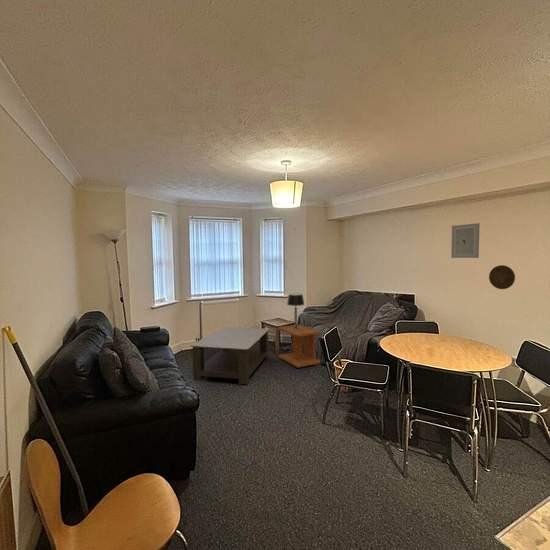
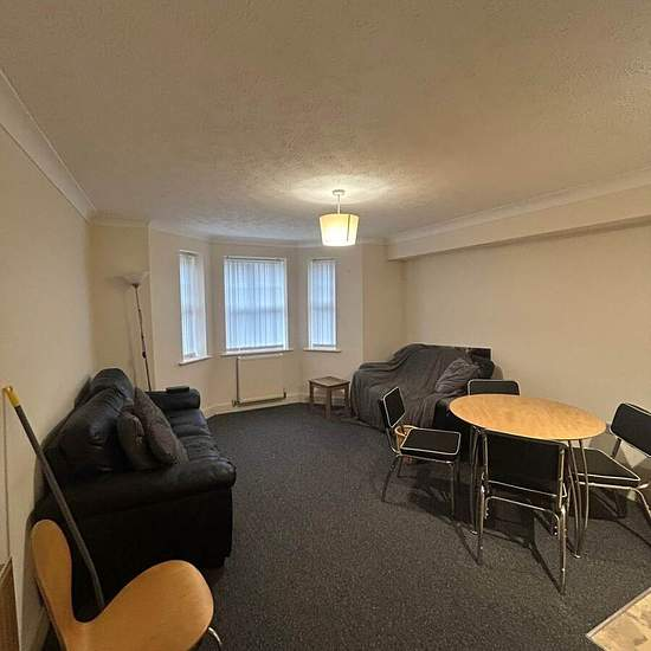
- decorative plate [488,264,516,290]
- table lamp [286,293,305,329]
- wall art [450,222,481,259]
- coffee table [190,326,270,385]
- side table [277,323,321,369]
